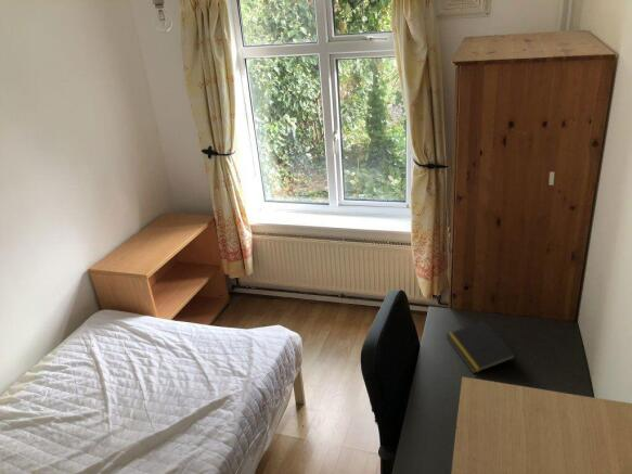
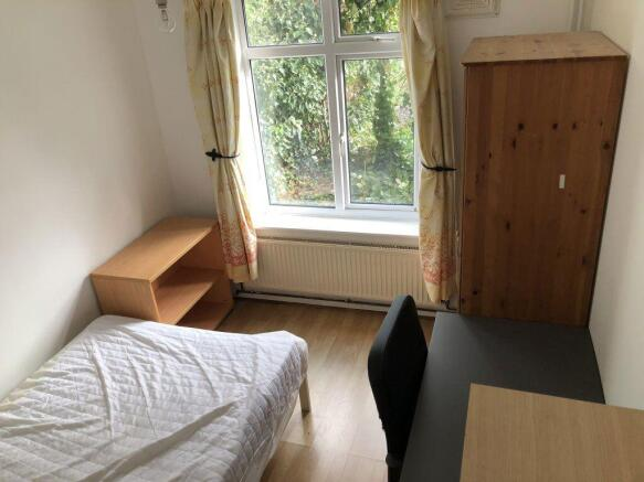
- notepad [444,320,517,374]
